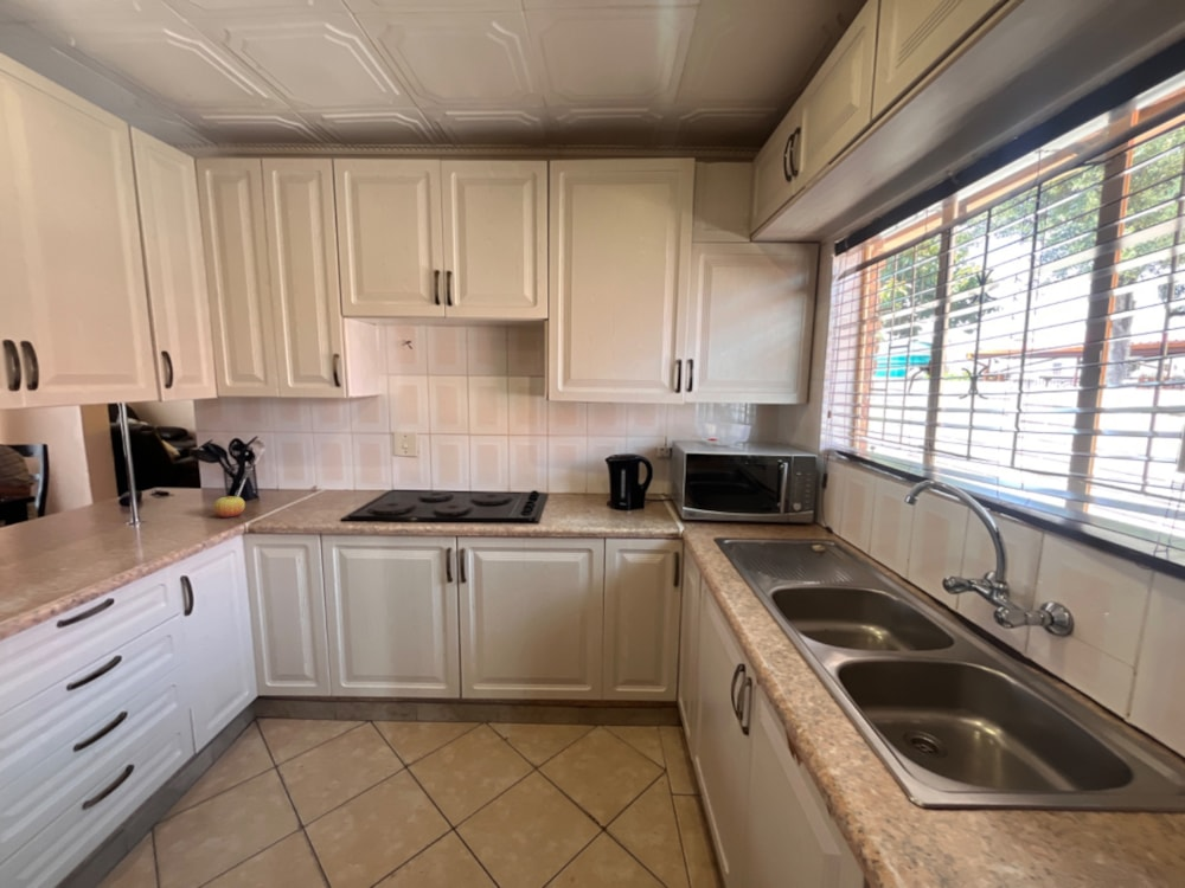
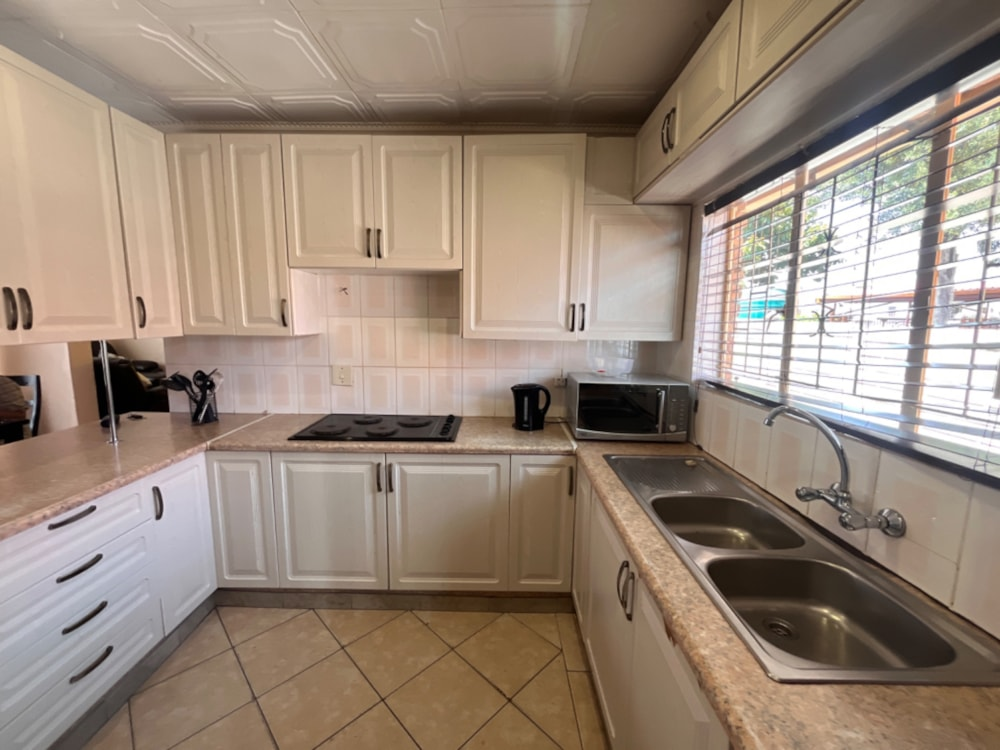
- apple [212,495,246,519]
